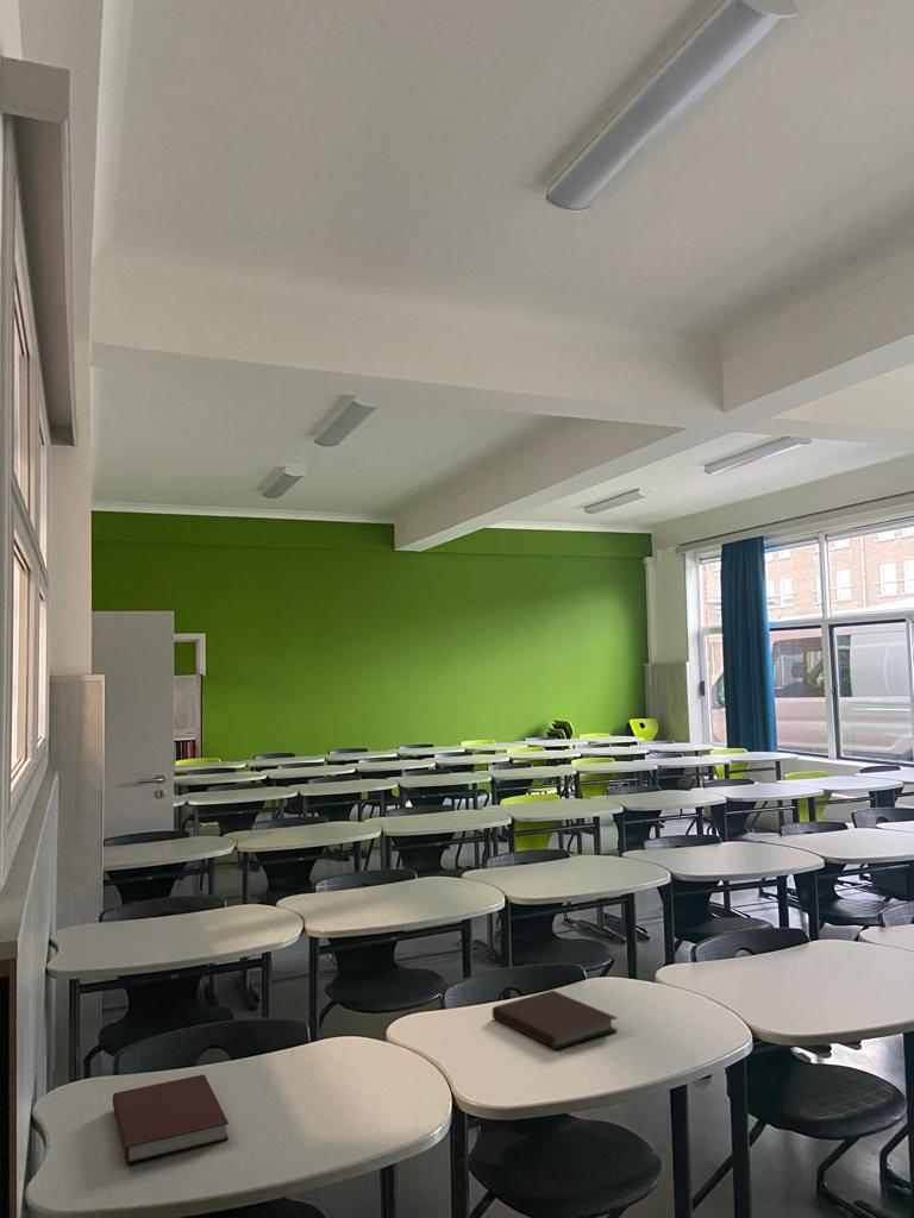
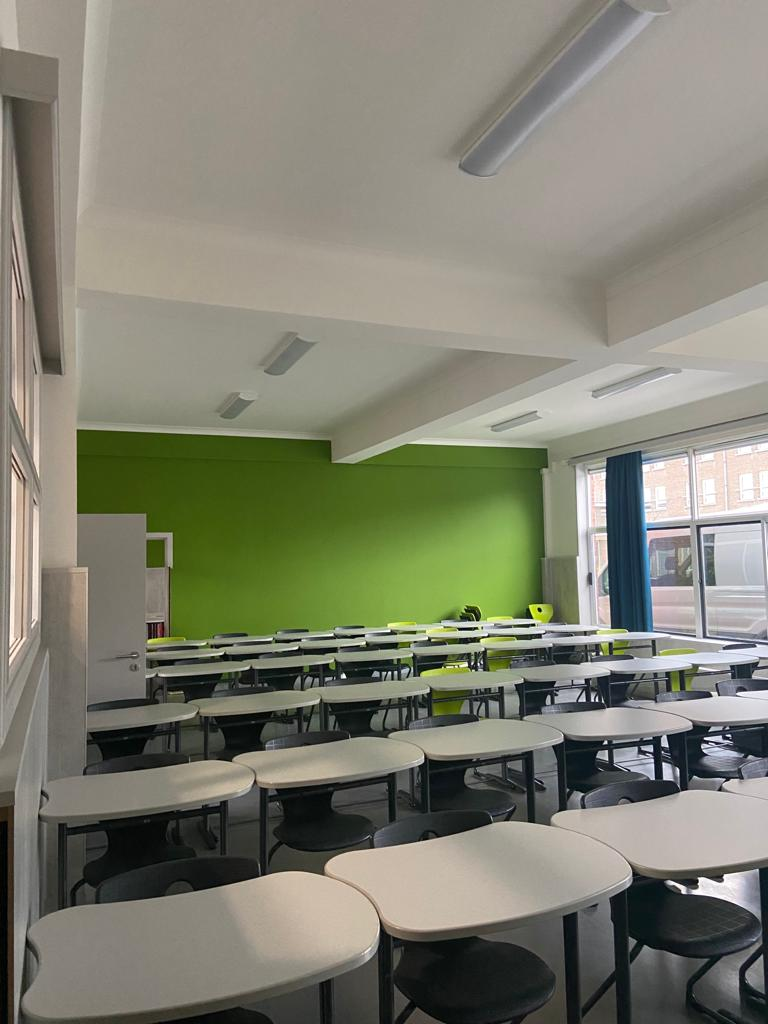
- notebook [112,1073,230,1164]
- notebook [492,990,619,1050]
